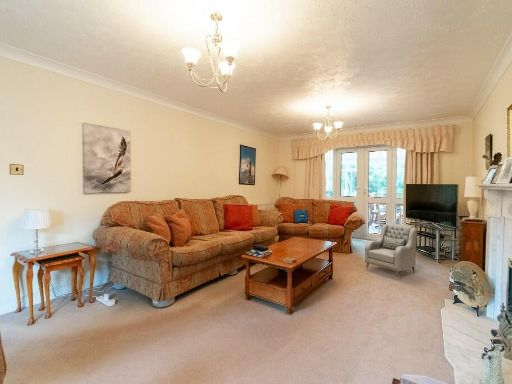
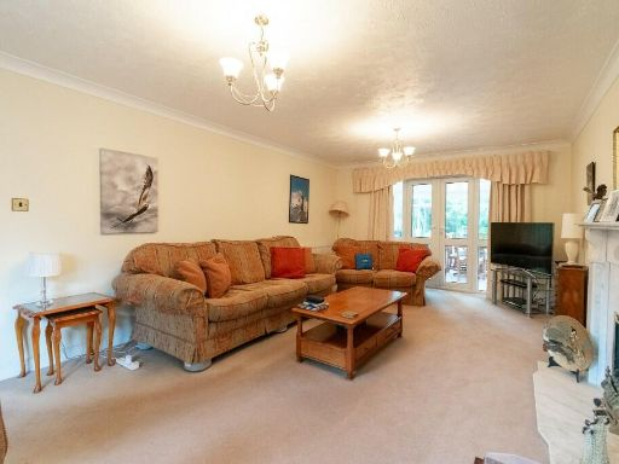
- armchair [364,222,418,280]
